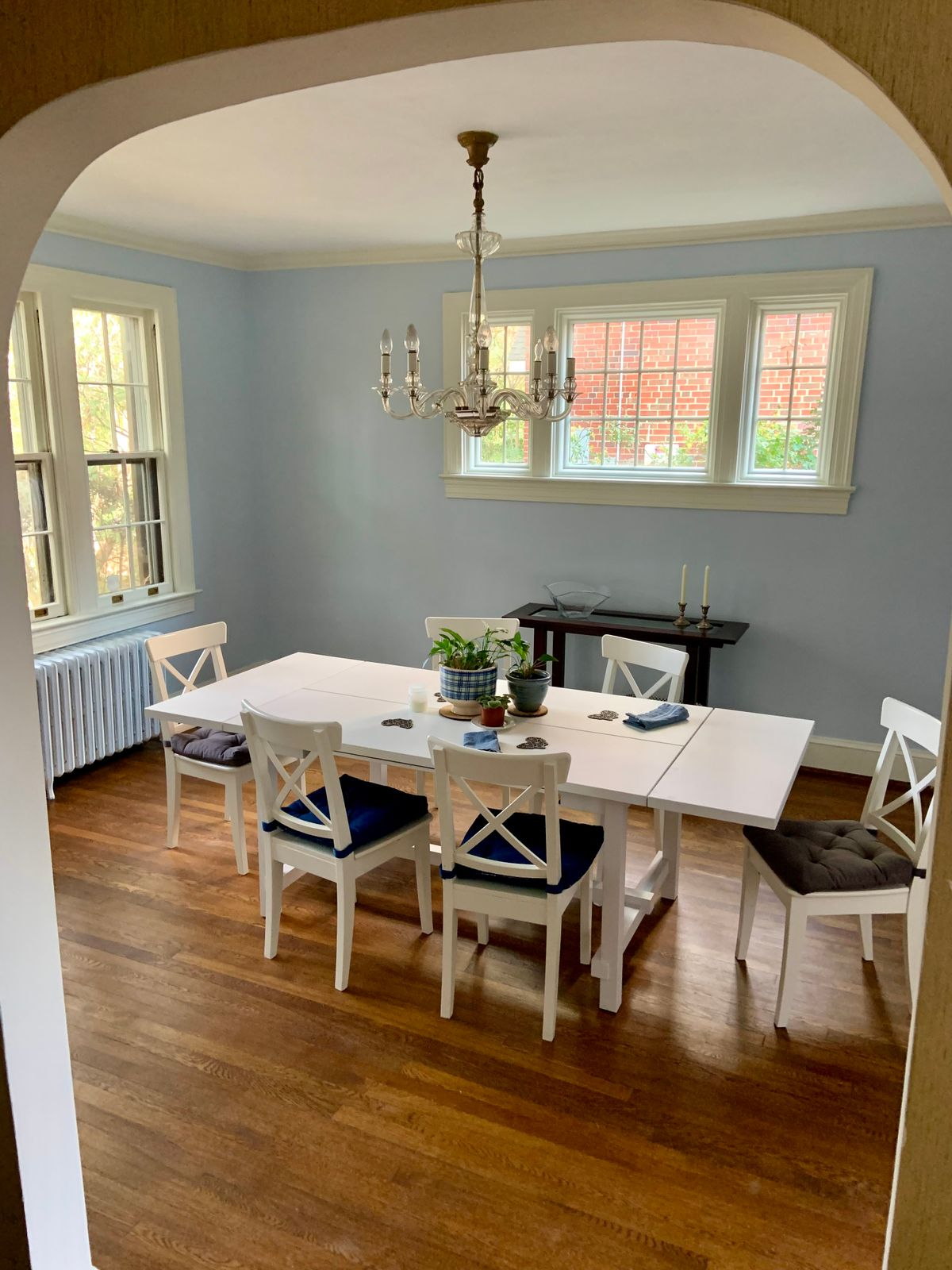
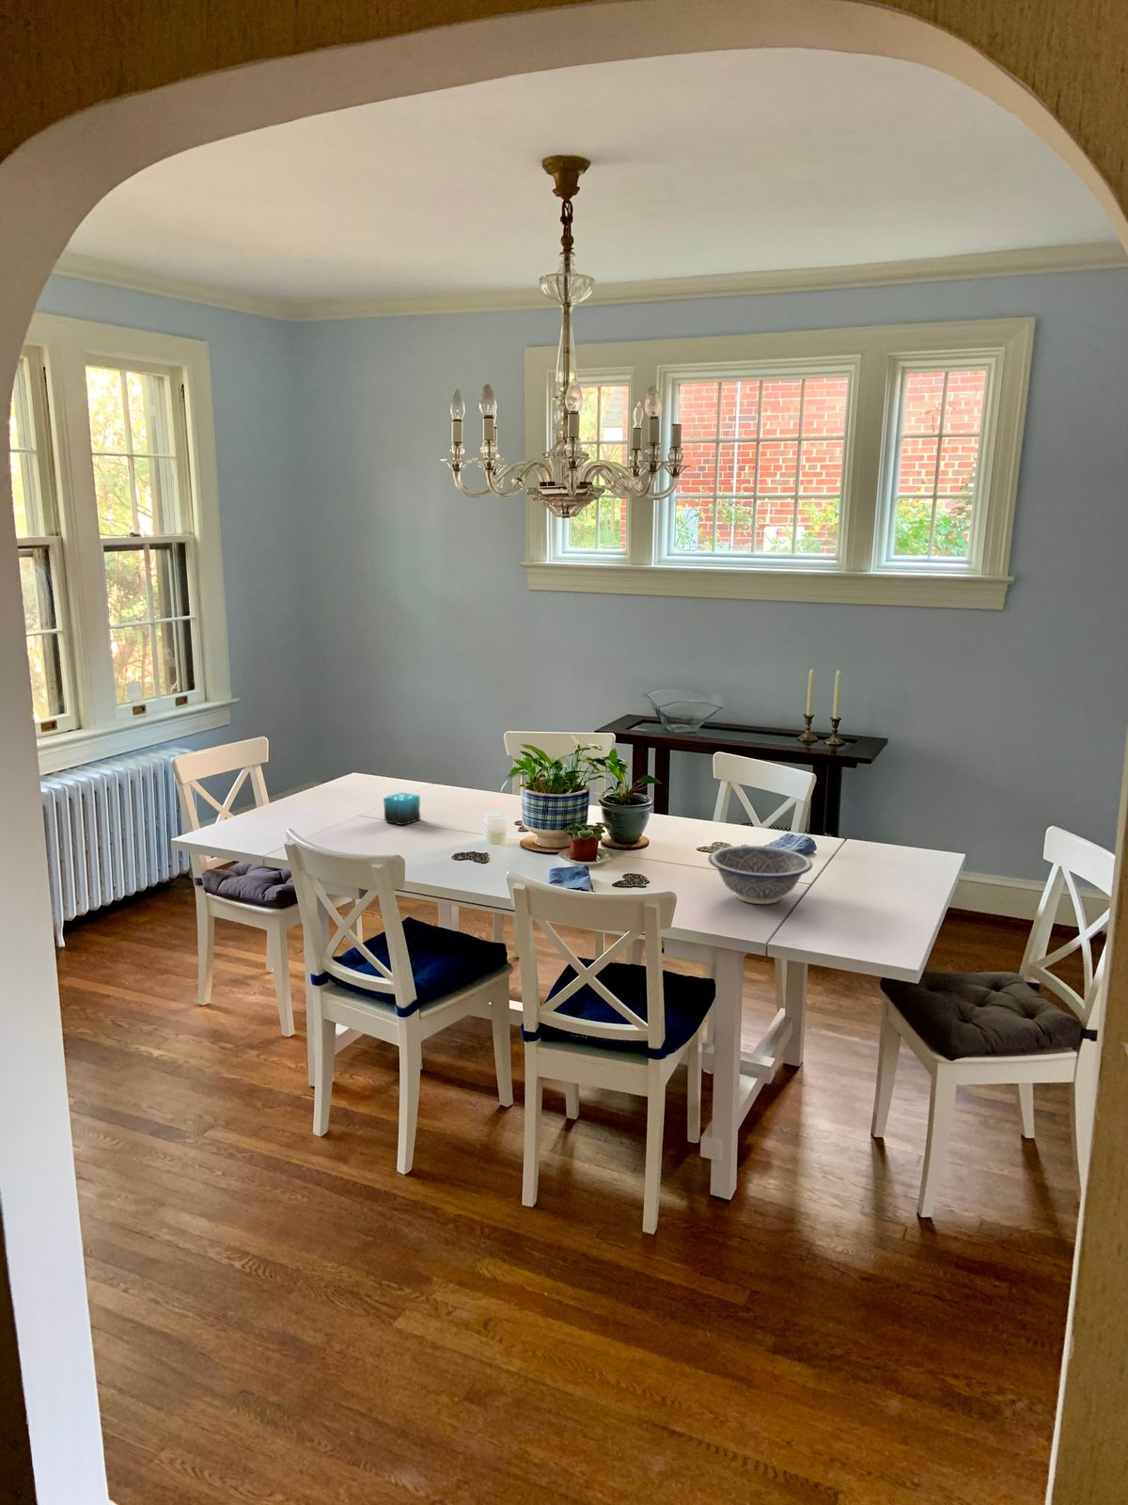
+ candle [383,792,421,826]
+ decorative bowl [707,845,813,905]
